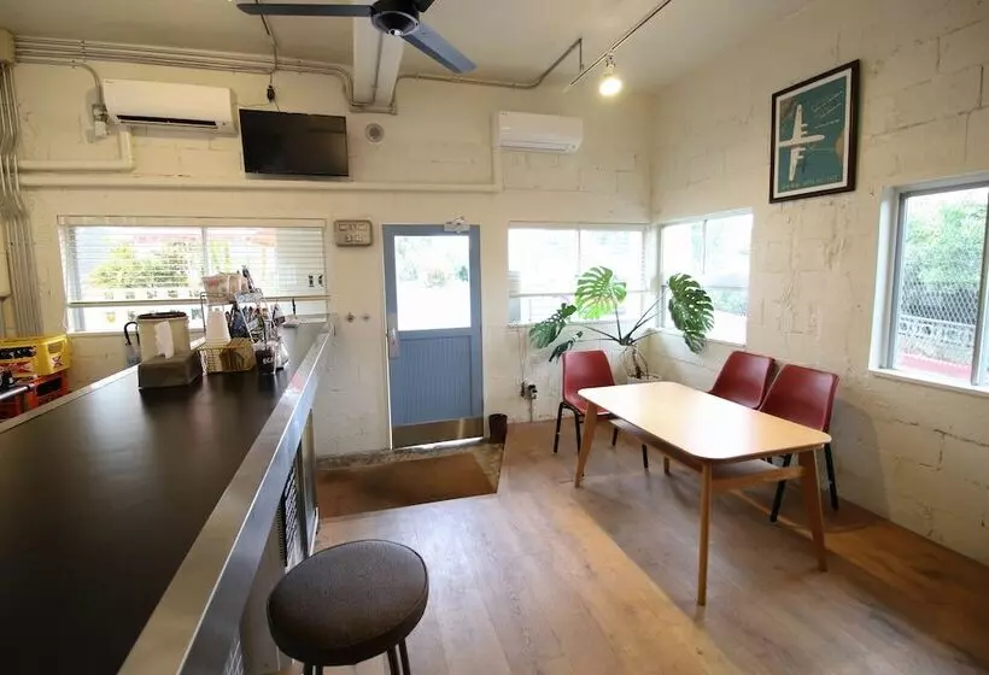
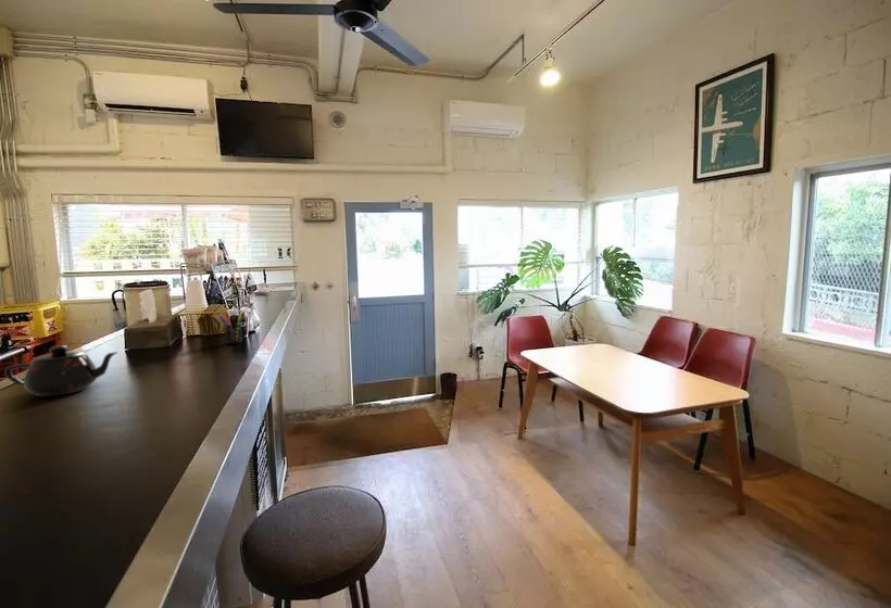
+ pen holder [218,312,243,345]
+ teapot [3,344,120,397]
